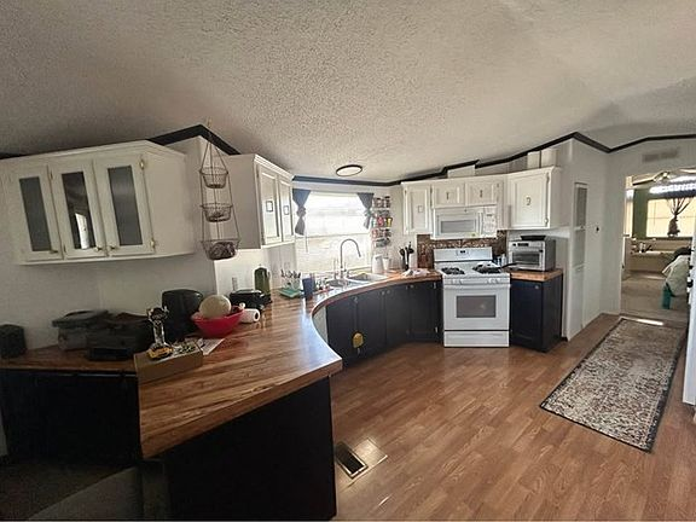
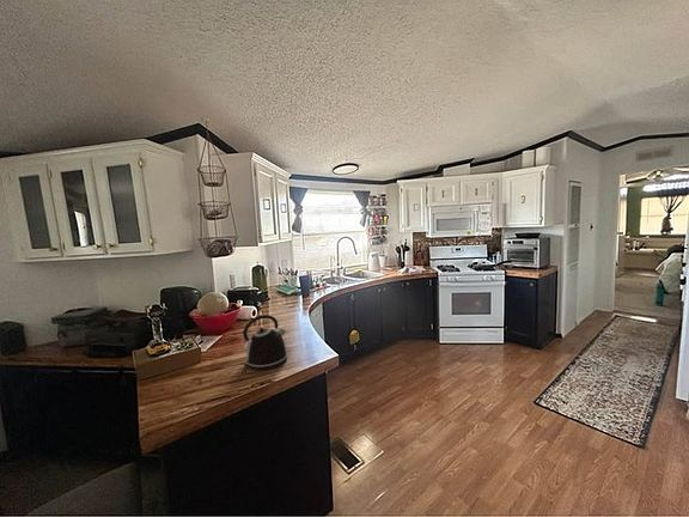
+ kettle [242,314,288,371]
